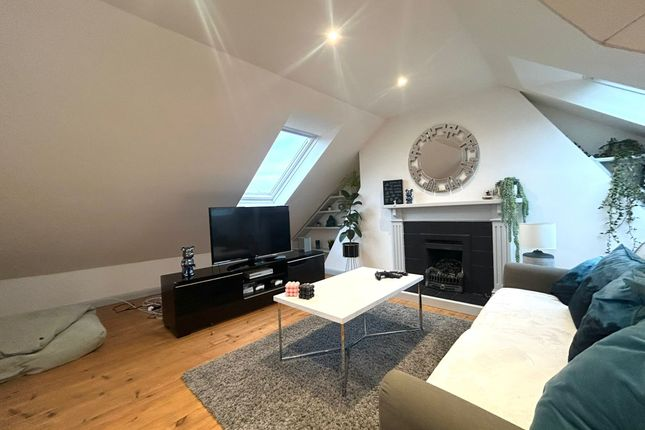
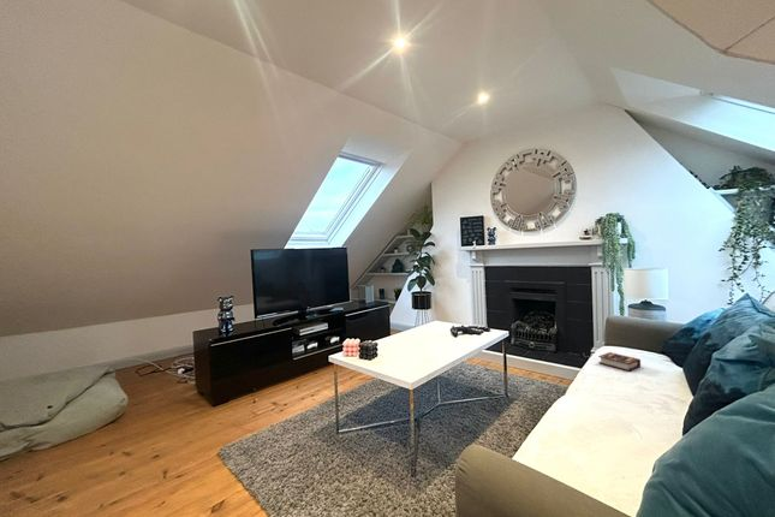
+ book [597,351,642,373]
